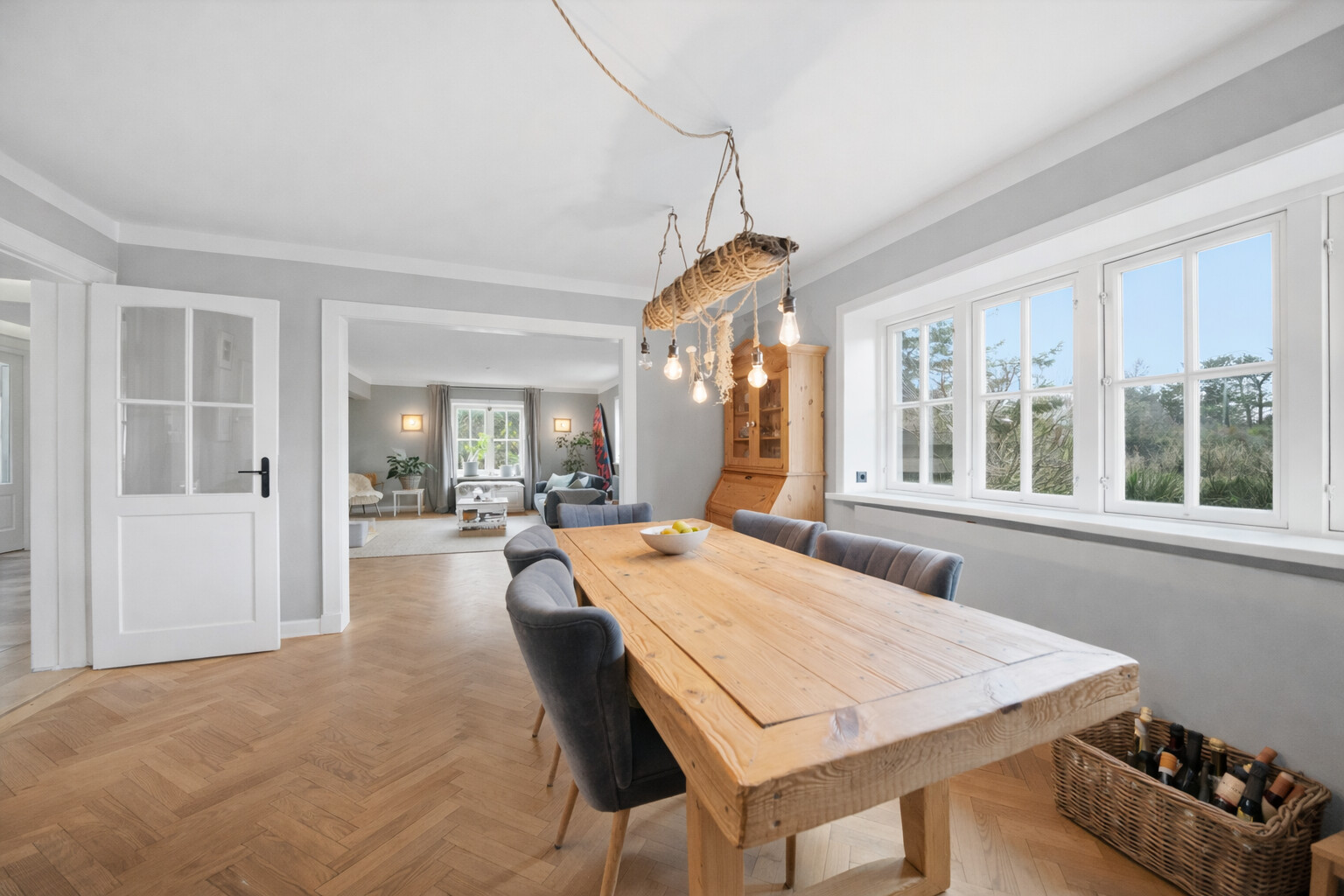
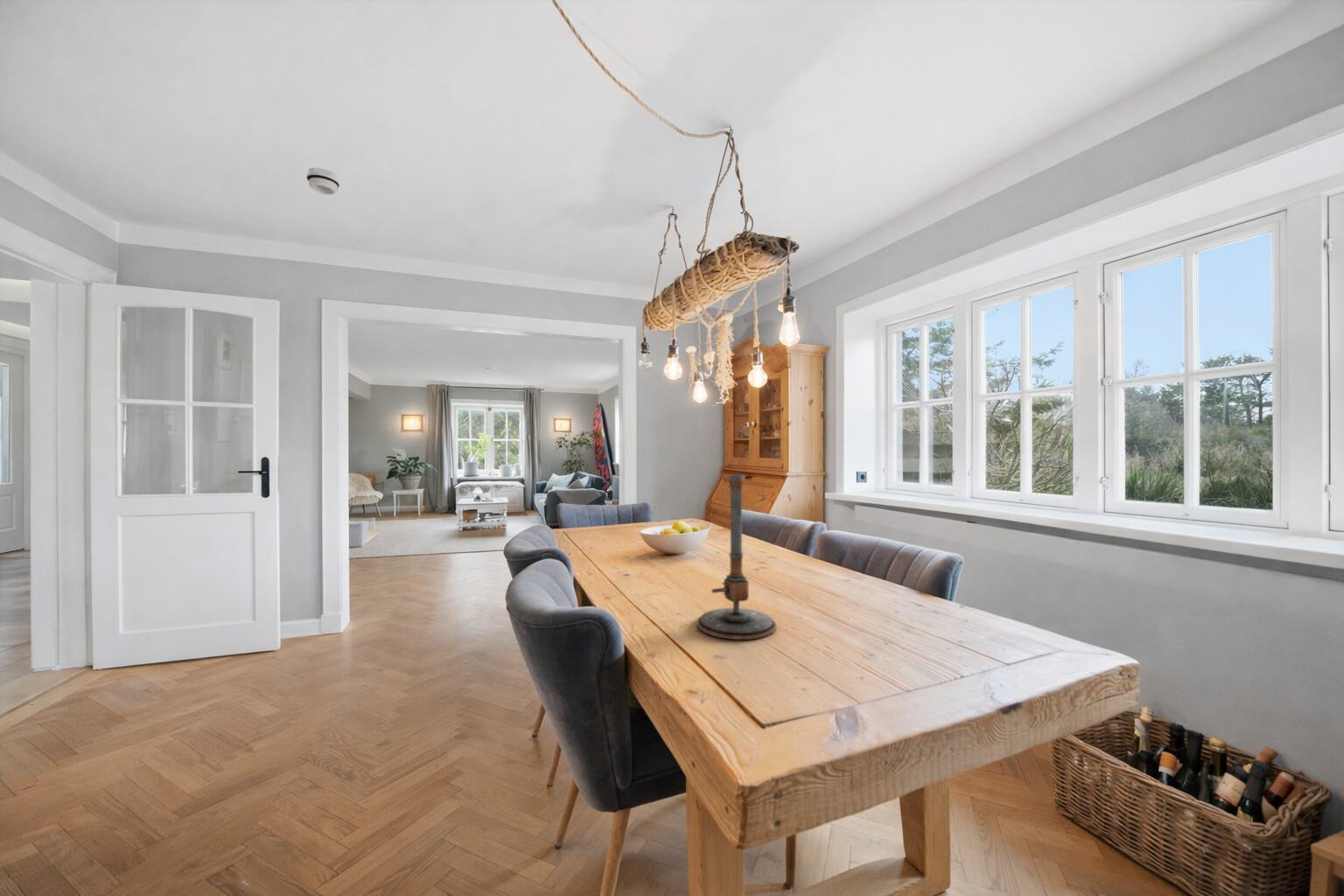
+ smoke detector [305,167,340,195]
+ candlestick [697,473,777,641]
